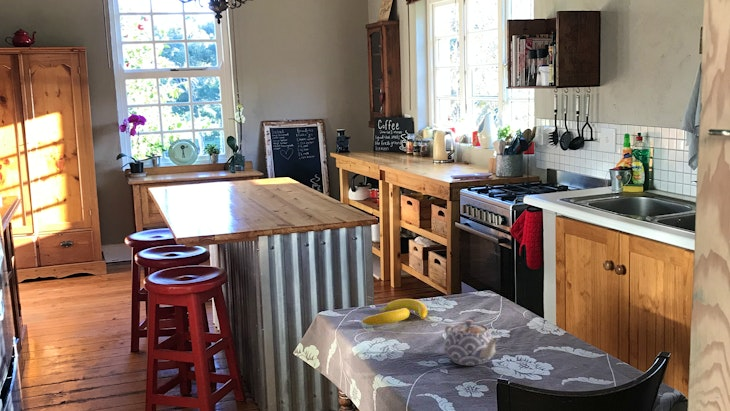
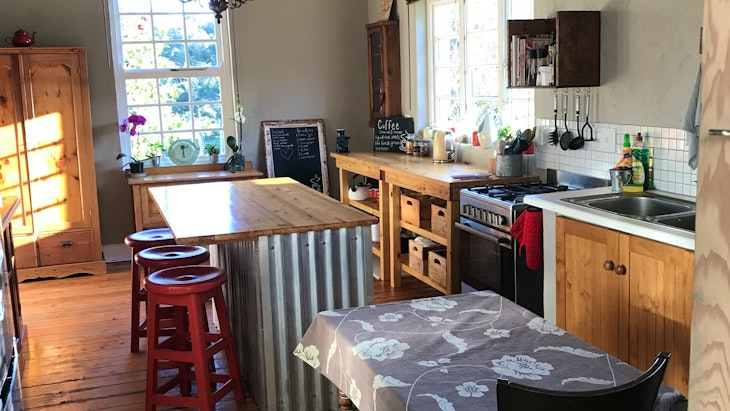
- teapot [443,319,500,366]
- banana [361,298,428,326]
